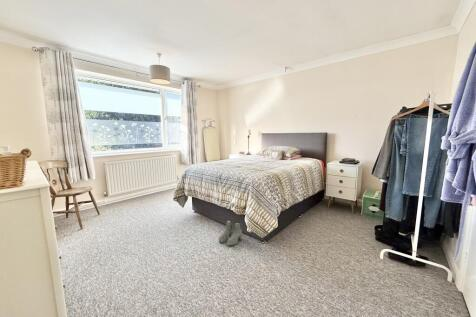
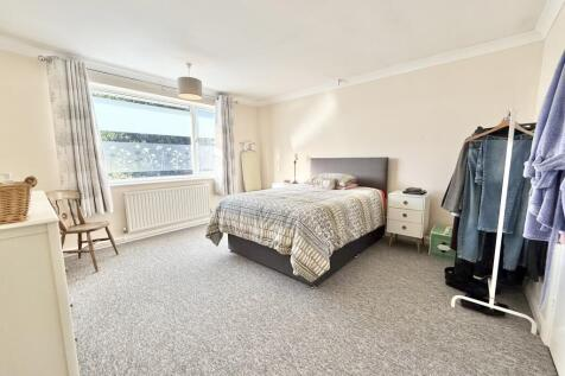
- boots [218,219,243,247]
